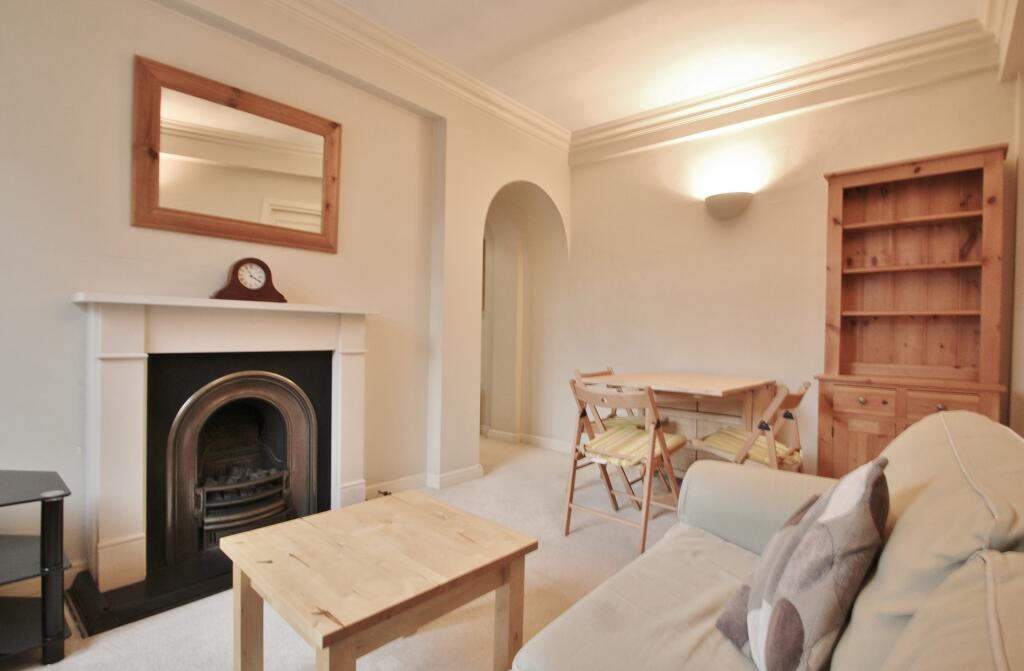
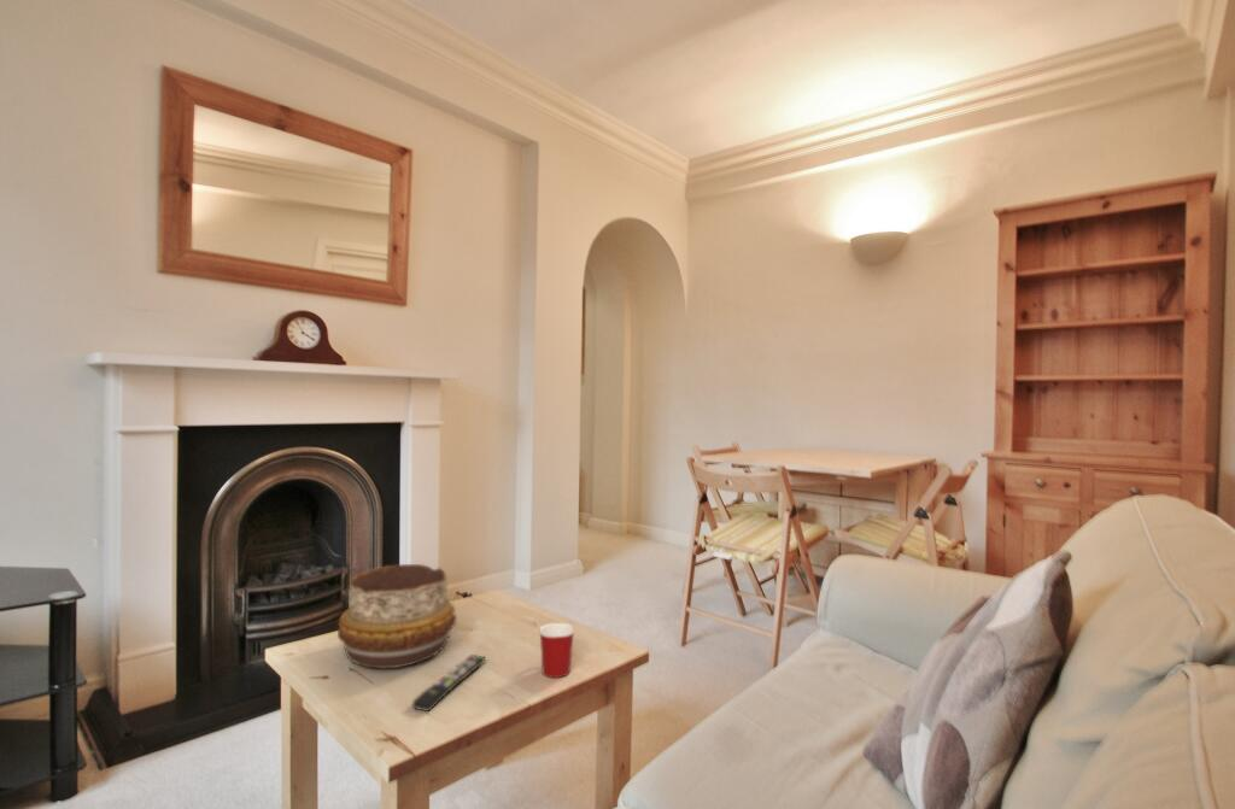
+ decorative bowl [336,563,457,669]
+ remote control [411,653,487,713]
+ mug [539,622,575,679]
